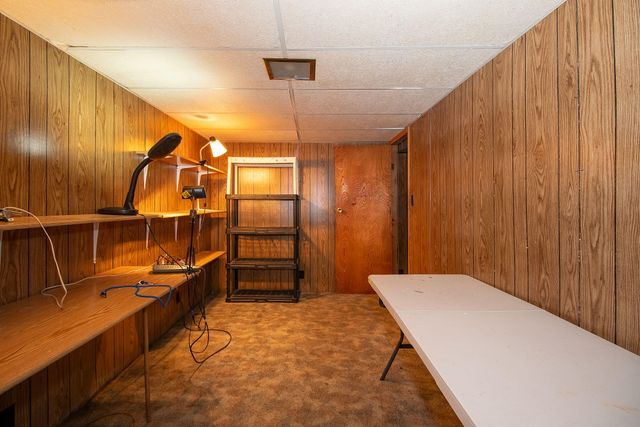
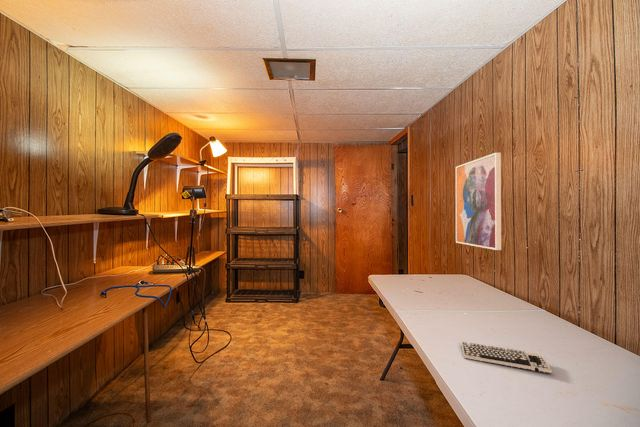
+ keyboard [460,341,553,375]
+ wall art [455,152,502,251]
